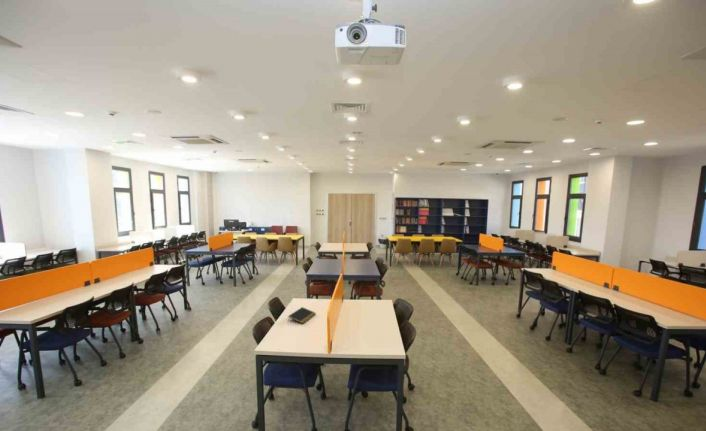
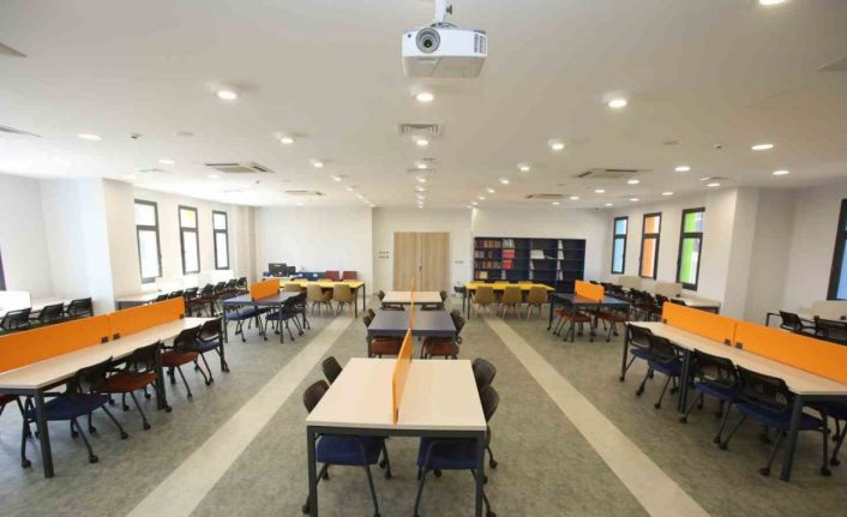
- notepad [287,306,316,324]
